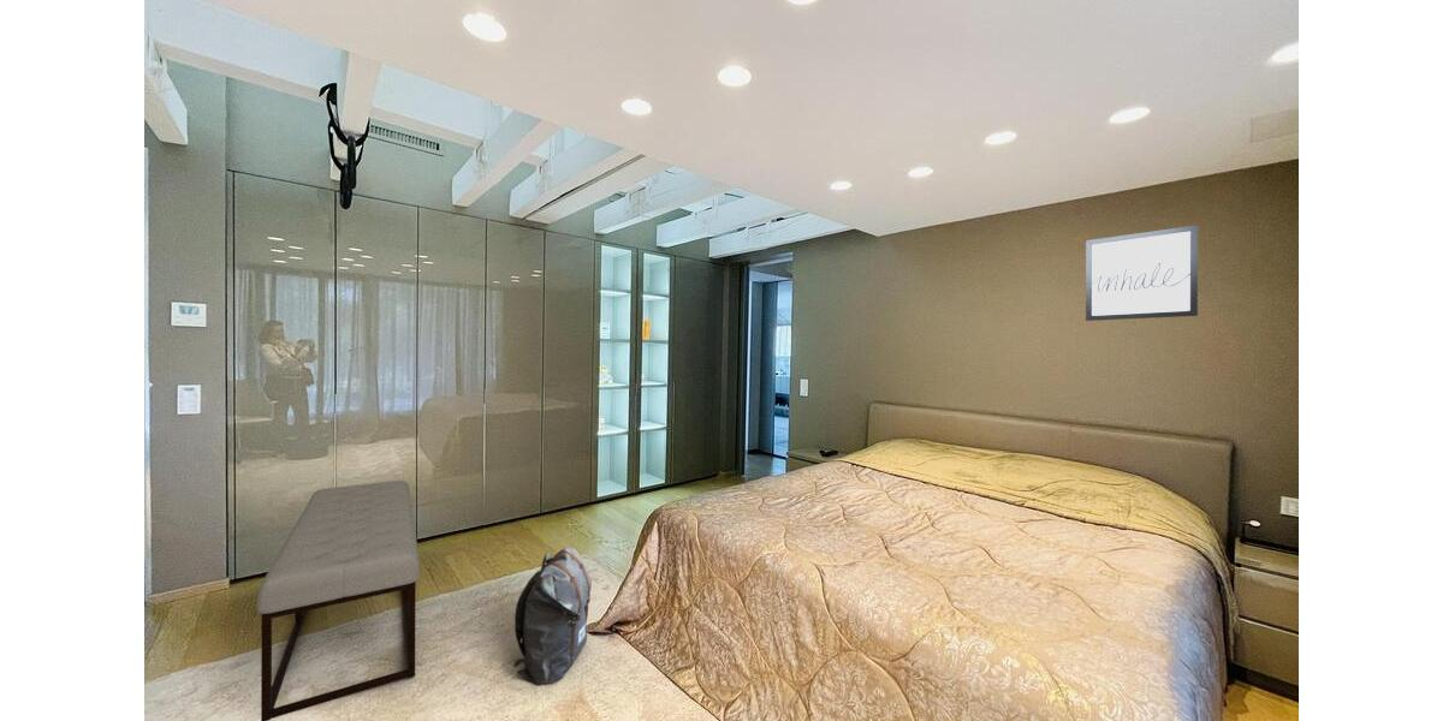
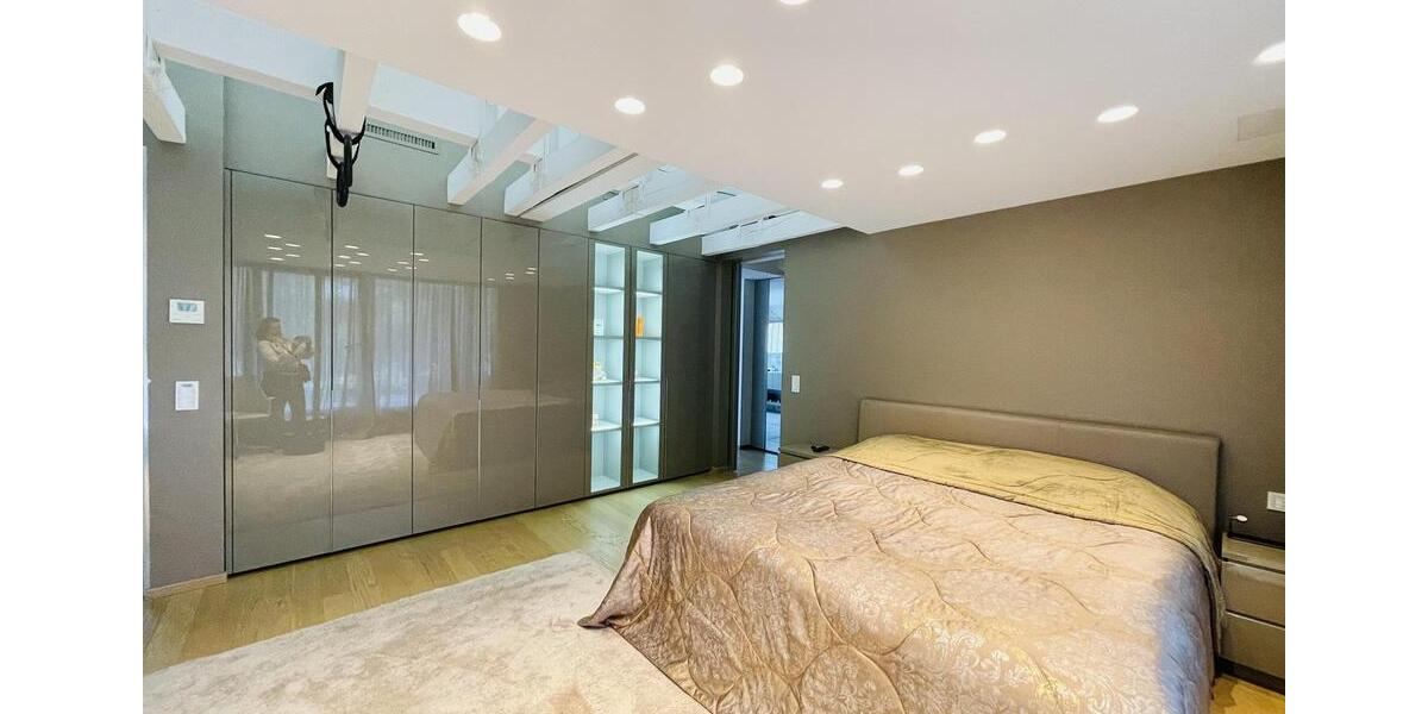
- backpack [512,546,593,686]
- bench [255,479,421,721]
- wall art [1085,224,1199,322]
